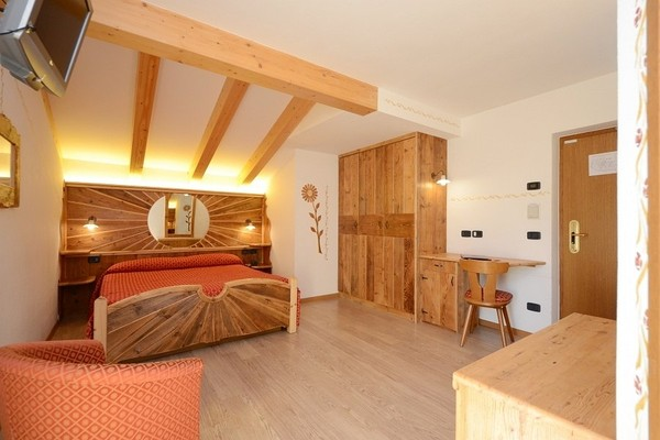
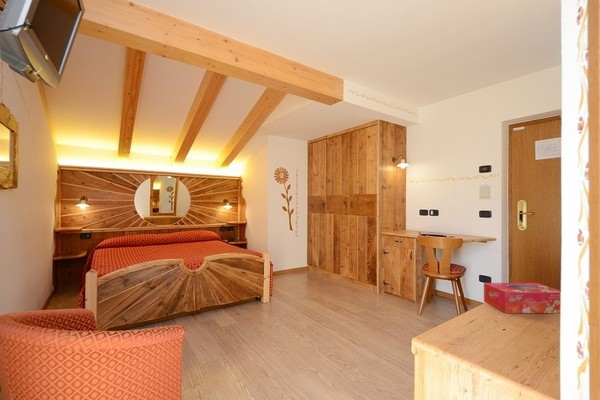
+ tissue box [483,282,561,314]
